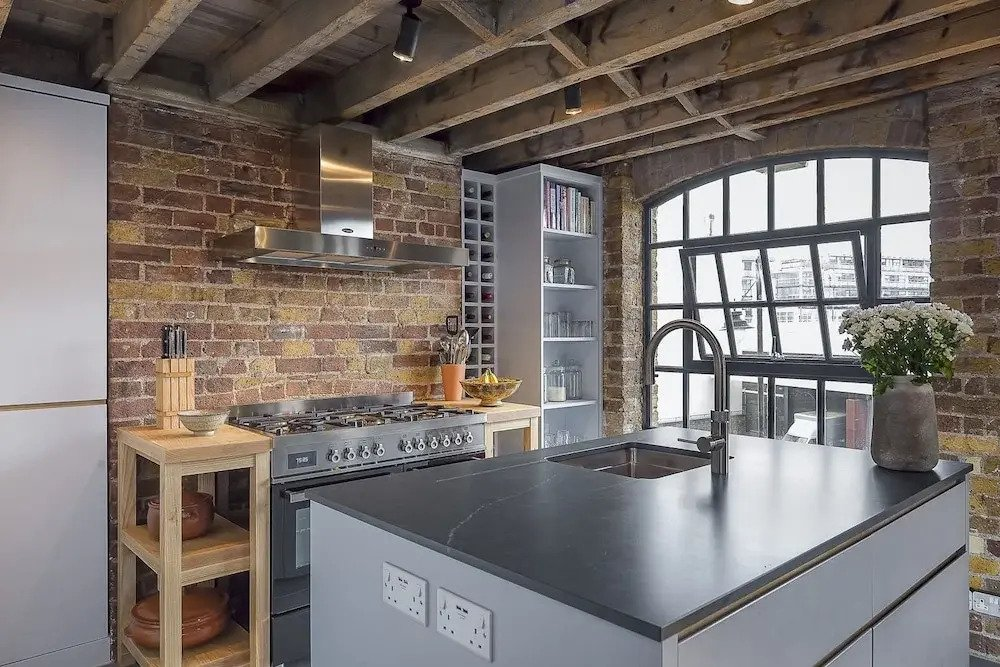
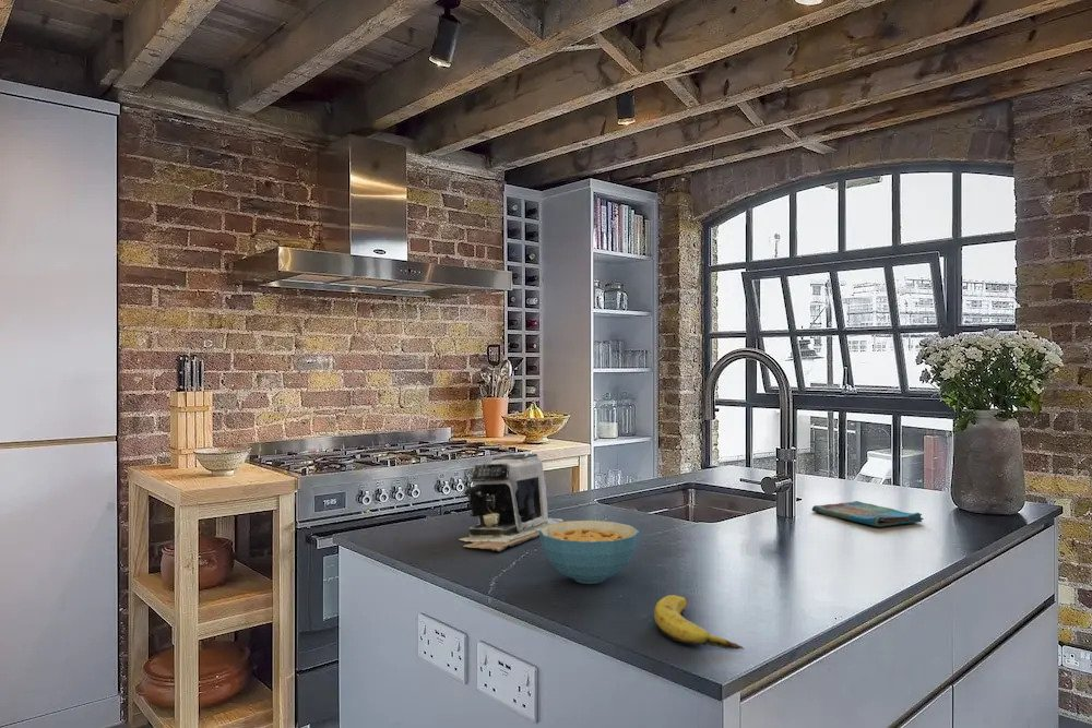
+ dish towel [811,500,925,528]
+ coffee maker [458,453,565,552]
+ banana [653,594,745,651]
+ cereal bowl [538,520,640,585]
